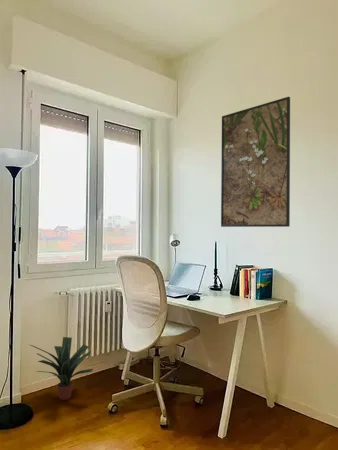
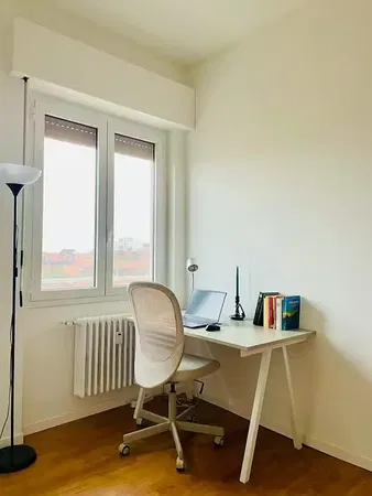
- potted plant [29,336,94,401]
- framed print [220,96,291,228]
